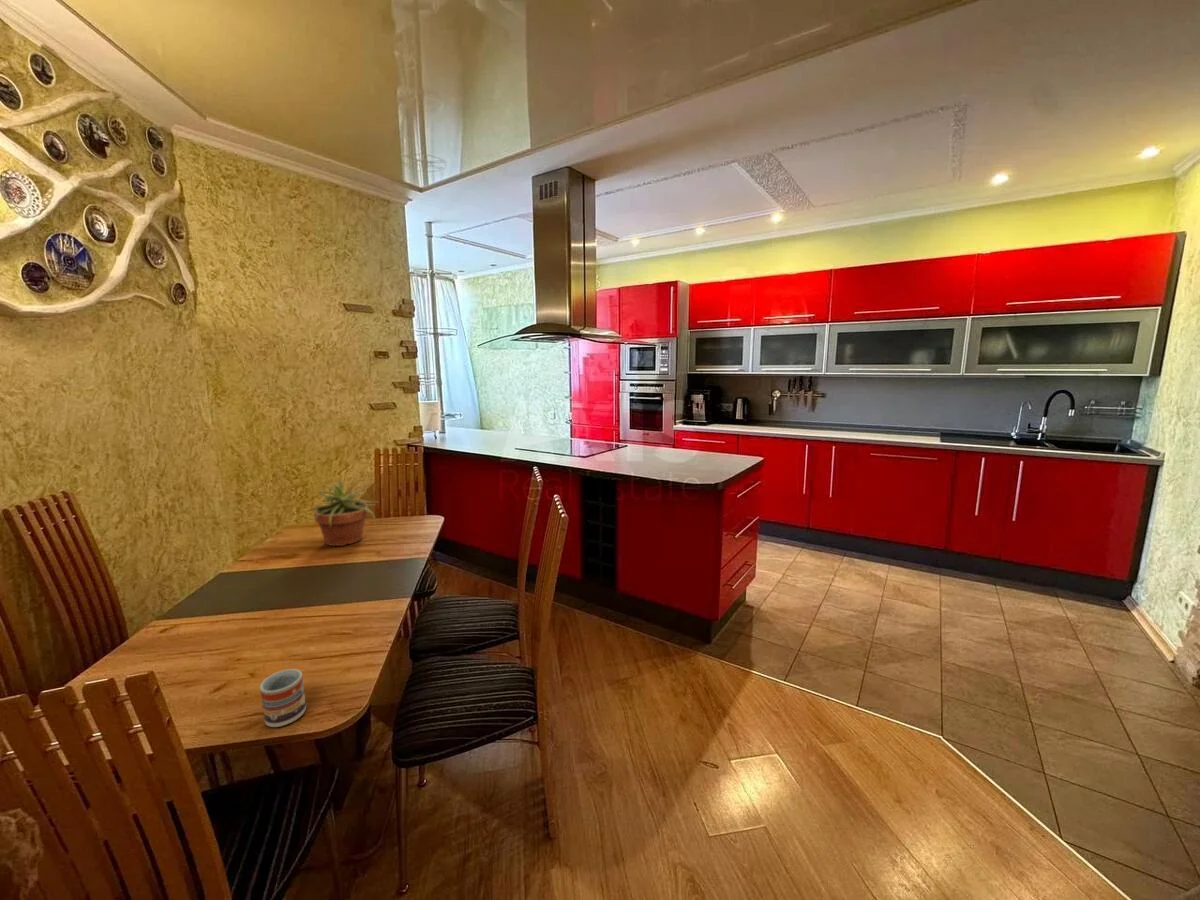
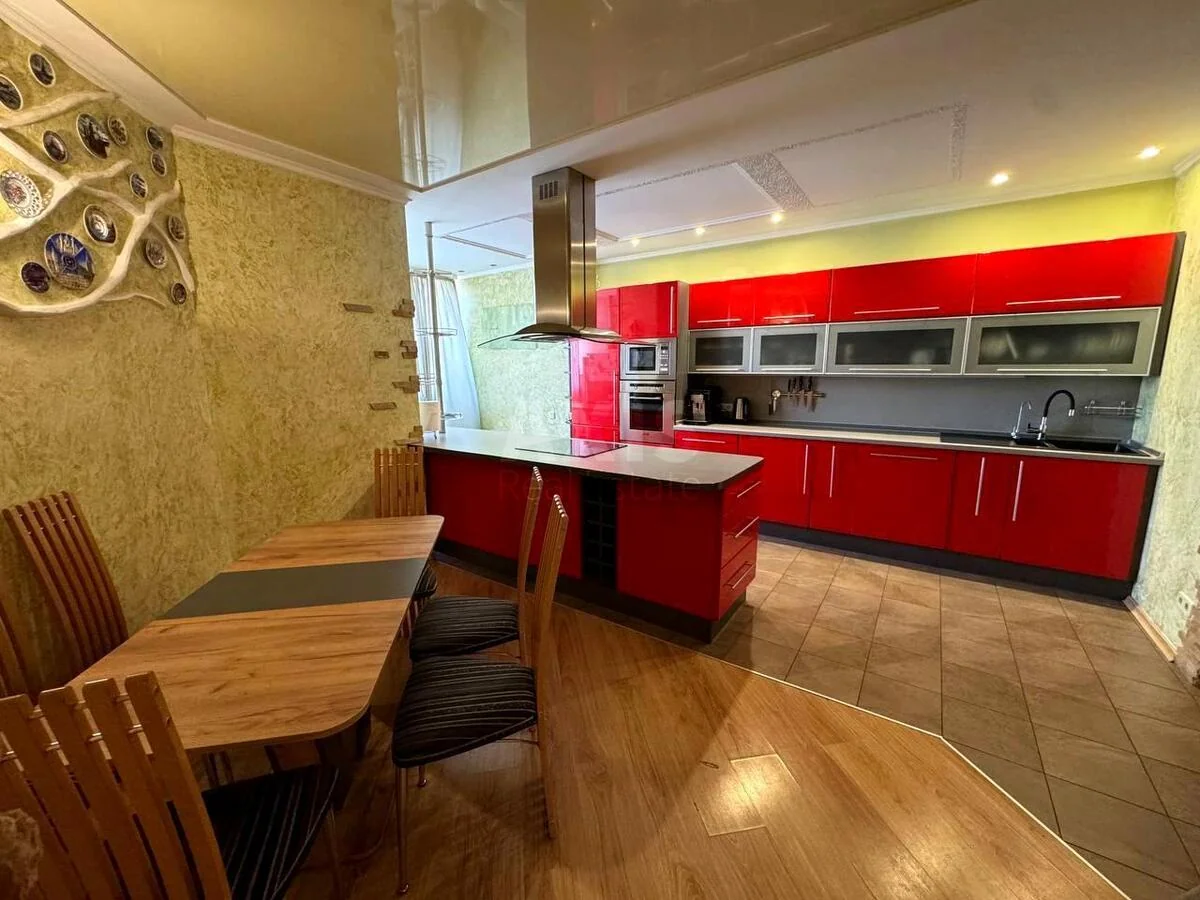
- cup [258,668,307,728]
- potted plant [306,479,378,547]
